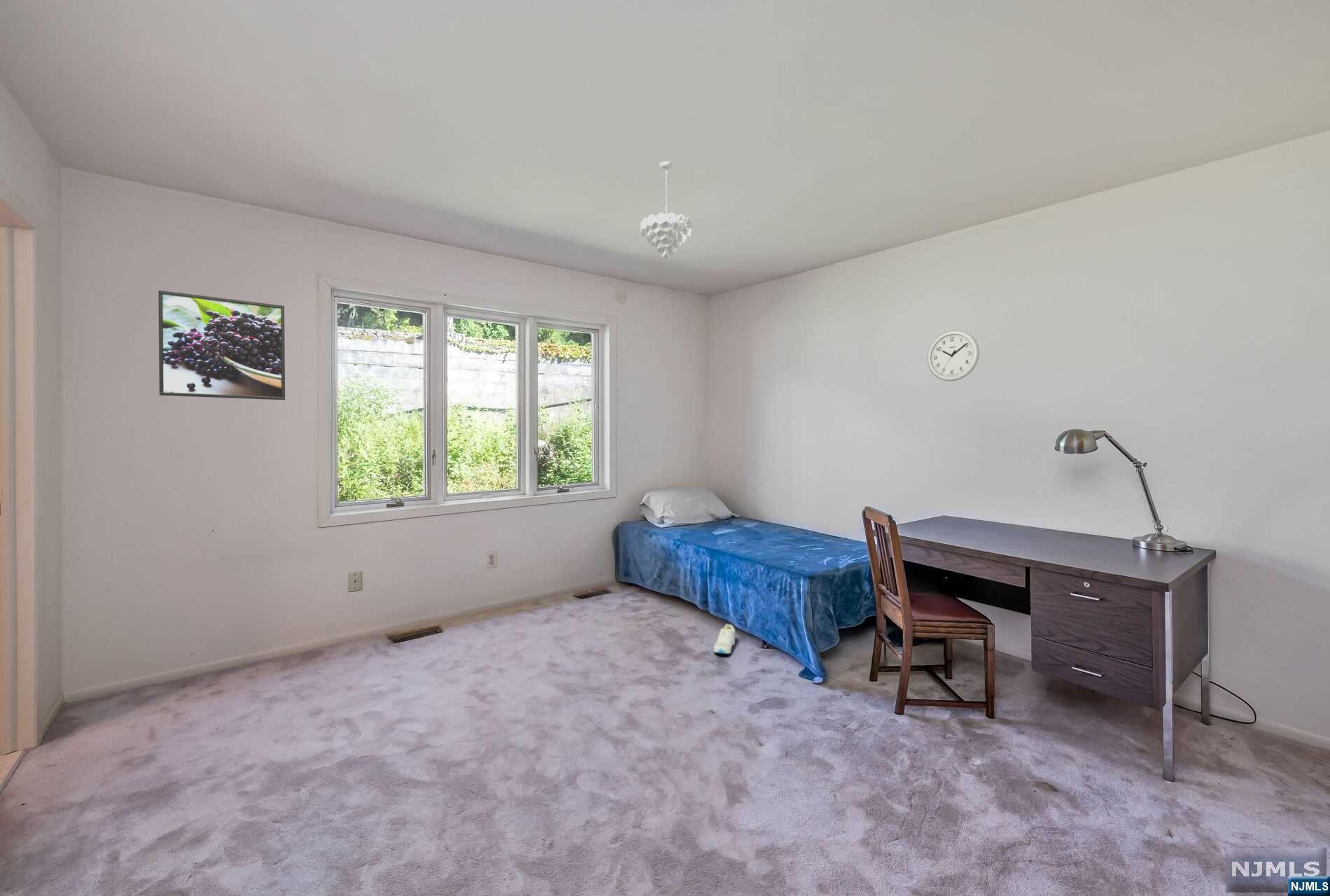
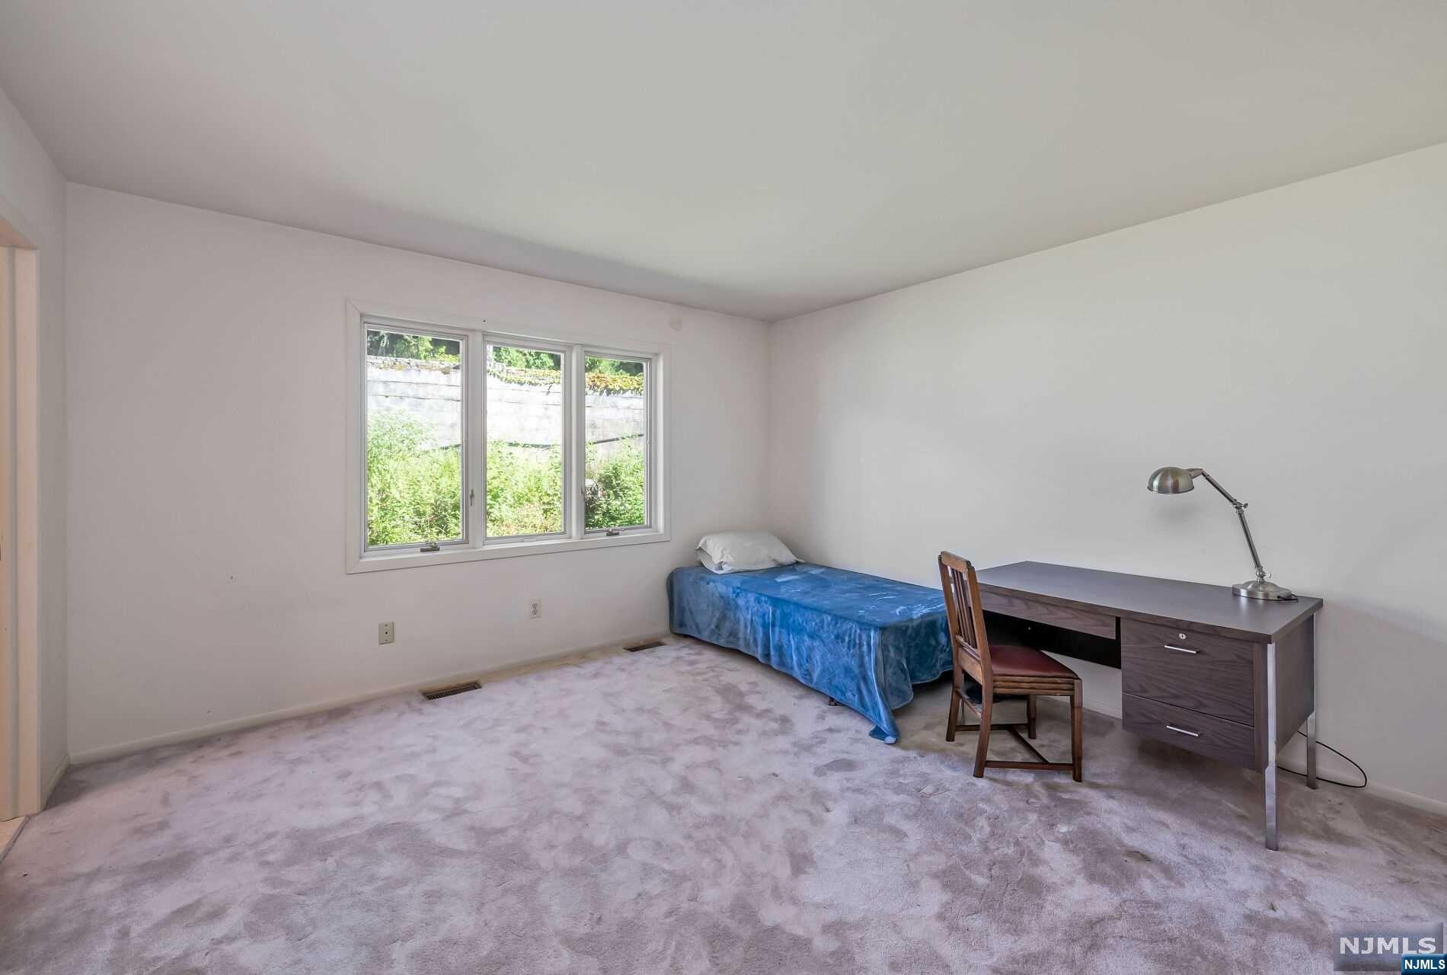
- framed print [158,290,286,400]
- wall clock [927,329,980,382]
- pendant light [640,160,693,260]
- sneaker [713,624,736,654]
